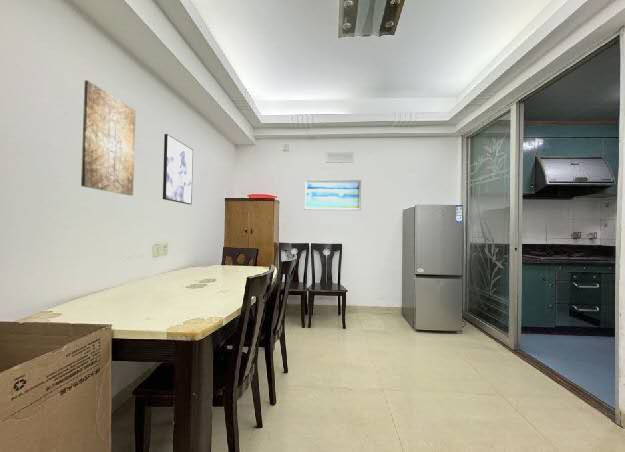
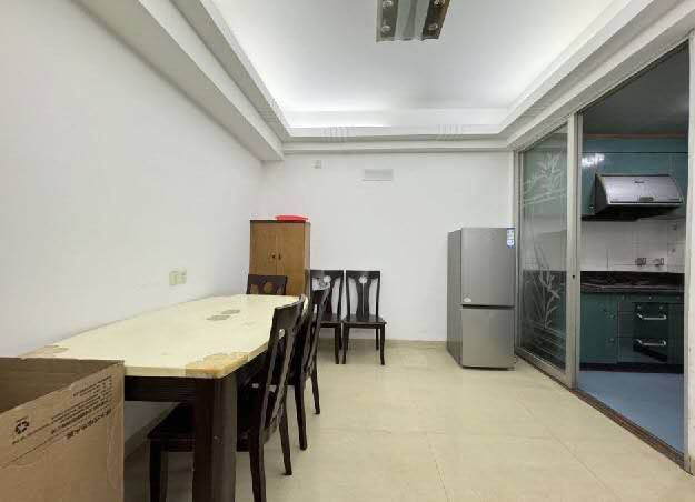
- wall art [80,79,137,197]
- wall art [303,179,362,211]
- wall art [162,133,194,206]
